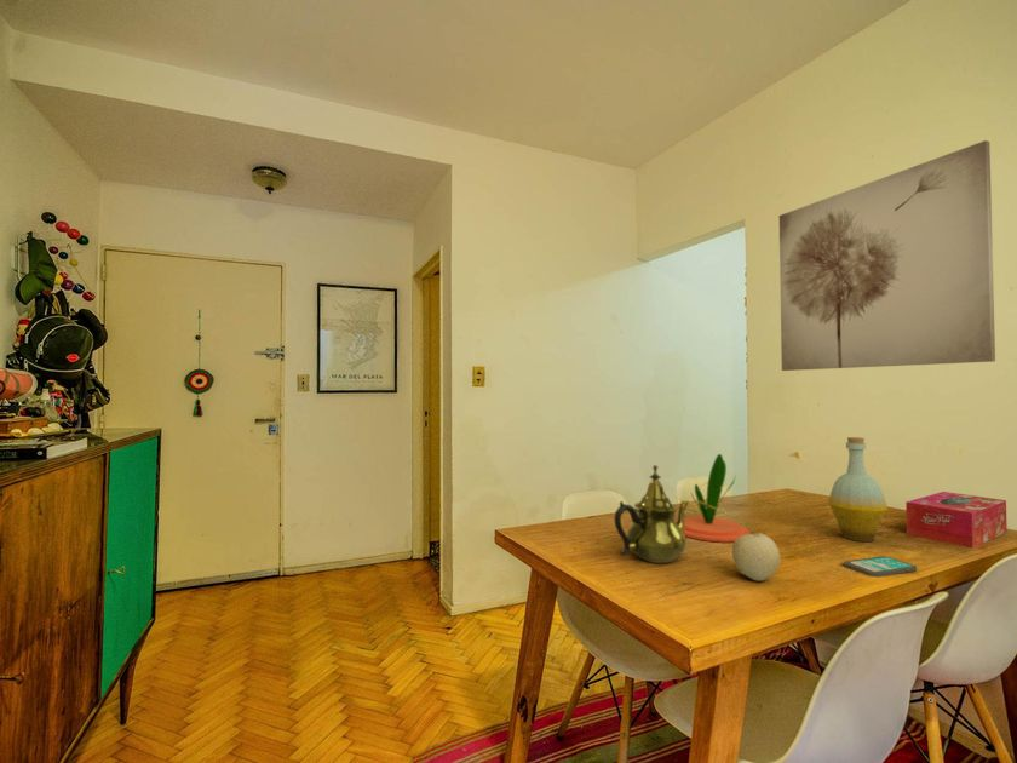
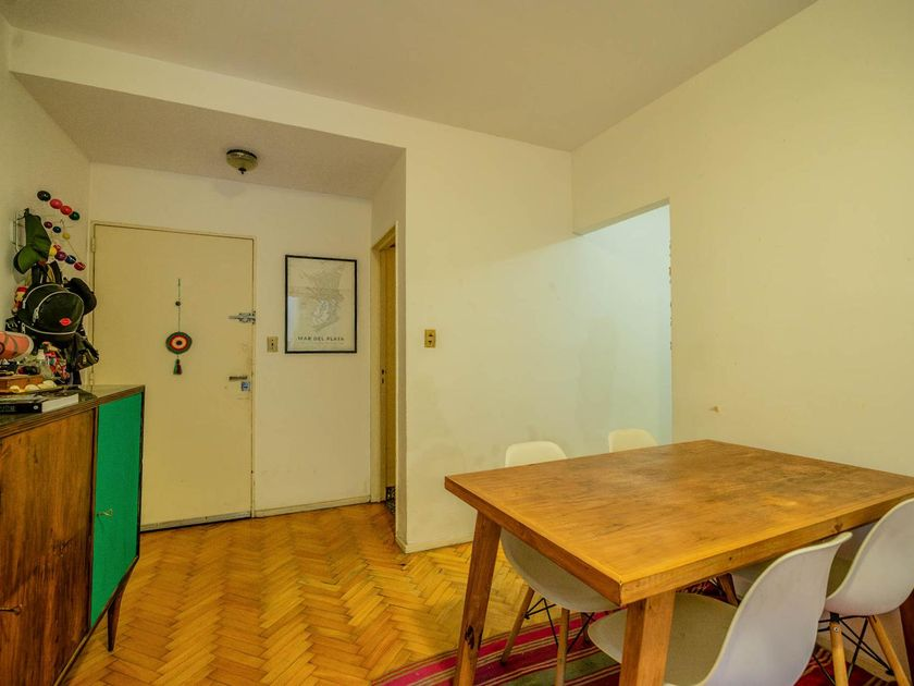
- teapot [613,464,691,564]
- smartphone [843,555,918,578]
- fruit [731,532,781,581]
- plant [673,453,751,544]
- wall art [778,139,996,372]
- tissue box [904,490,1009,549]
- bottle [827,436,889,543]
